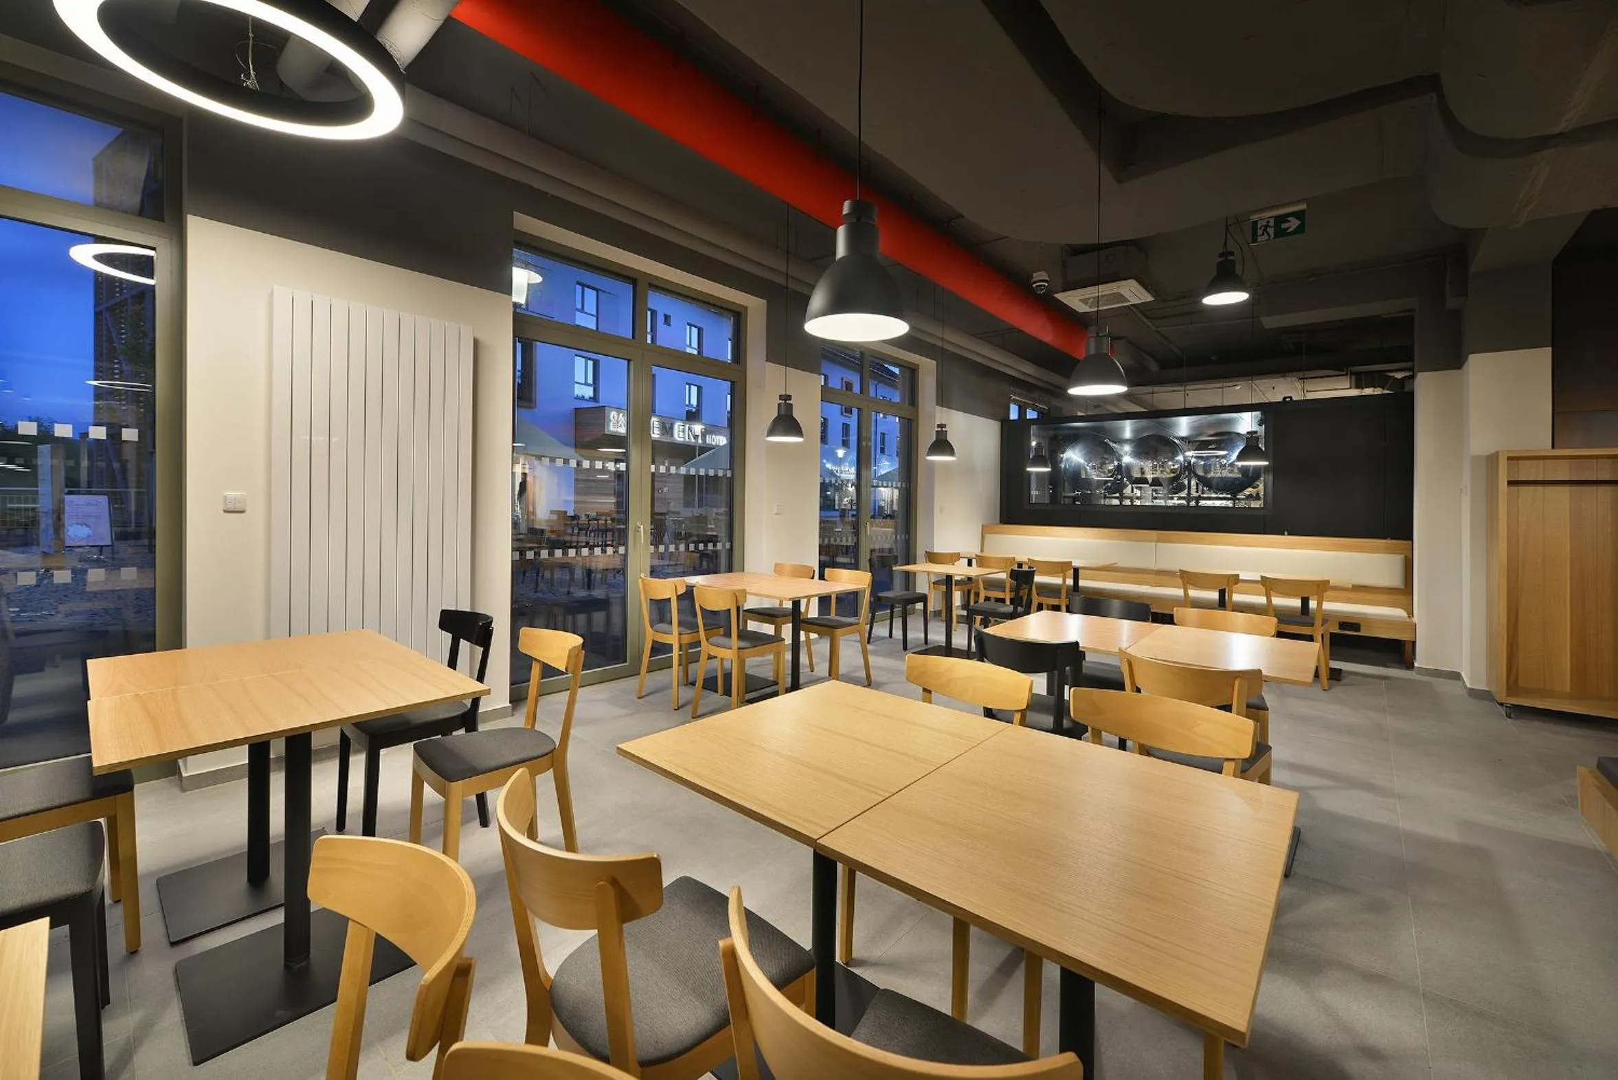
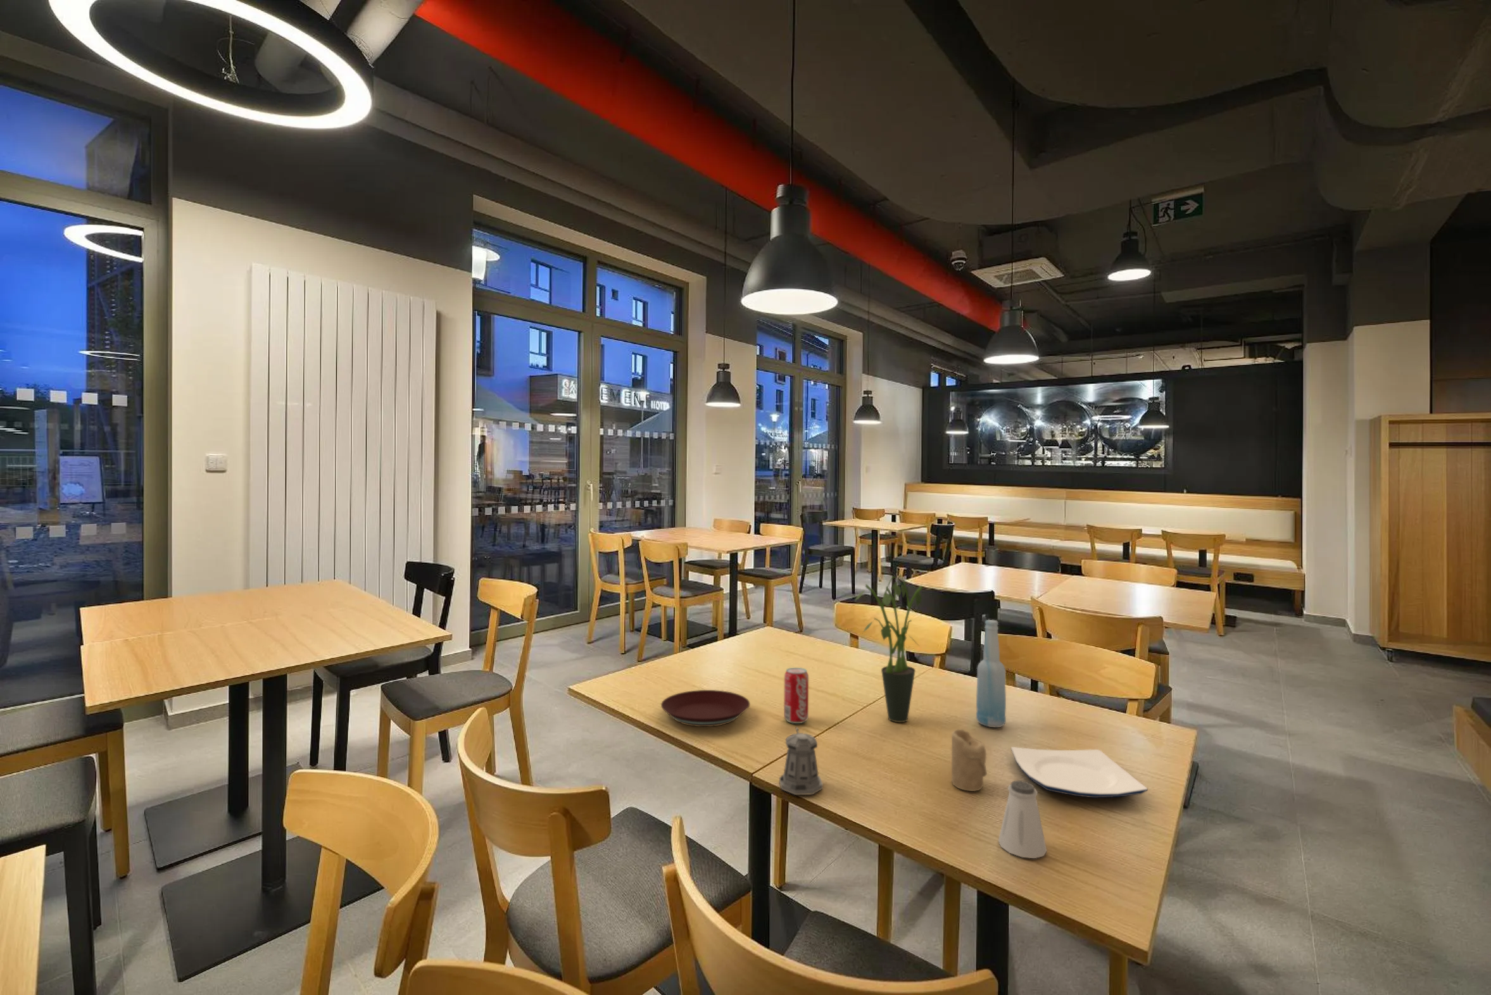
+ plate [661,690,750,727]
+ candle [951,728,988,792]
+ potted plant [854,574,923,723]
+ bottle [976,619,1007,727]
+ plate [1010,746,1148,798]
+ pepper shaker [778,726,824,795]
+ beverage can [783,667,809,724]
+ saltshaker [998,780,1048,858]
